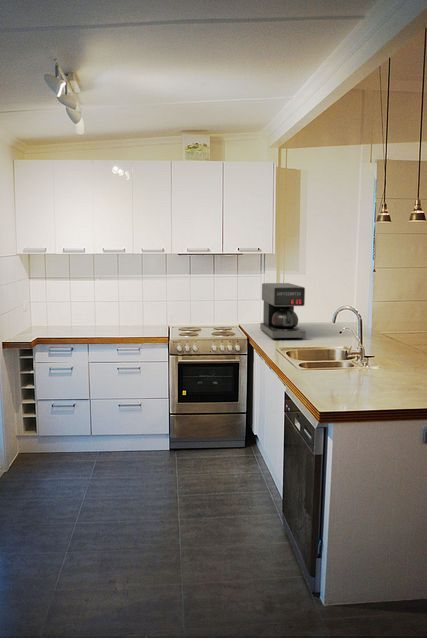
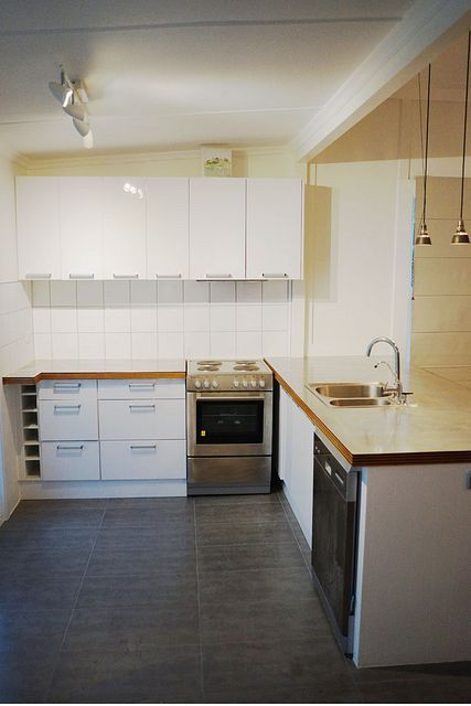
- coffee maker [259,282,306,340]
